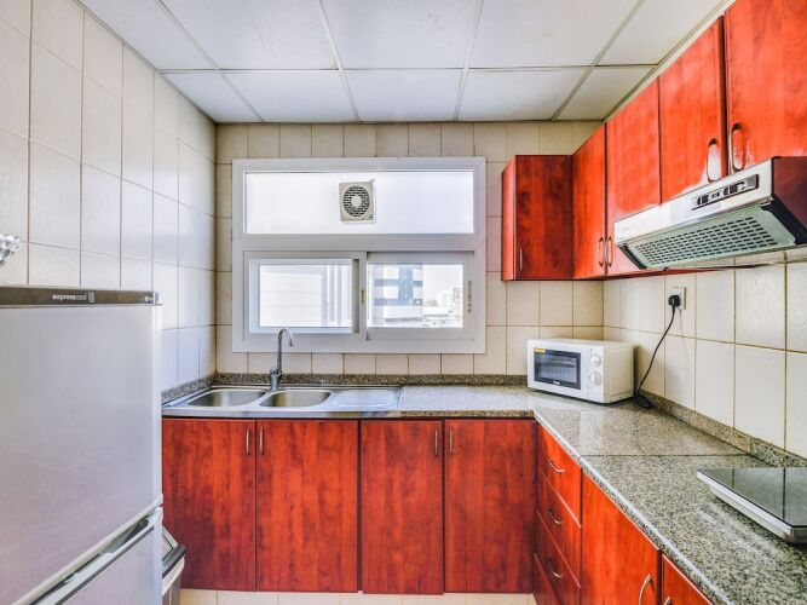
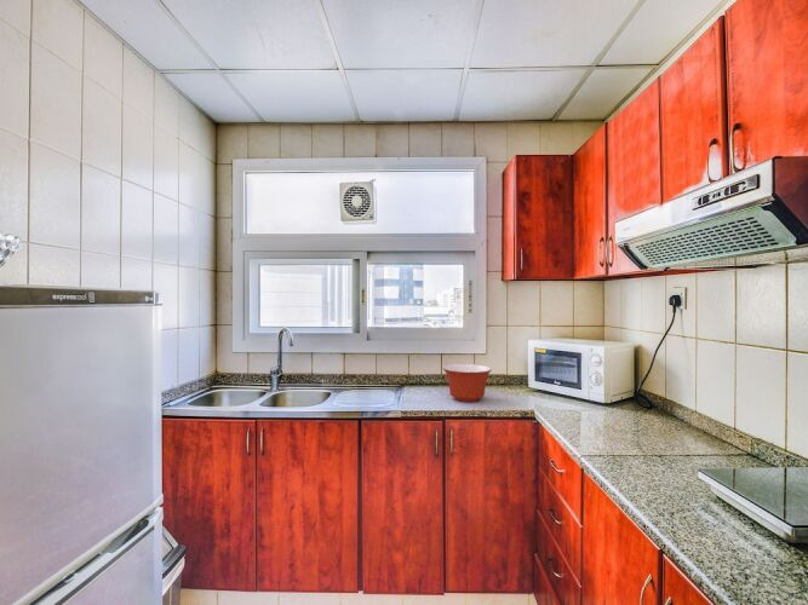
+ mixing bowl [442,363,493,403]
